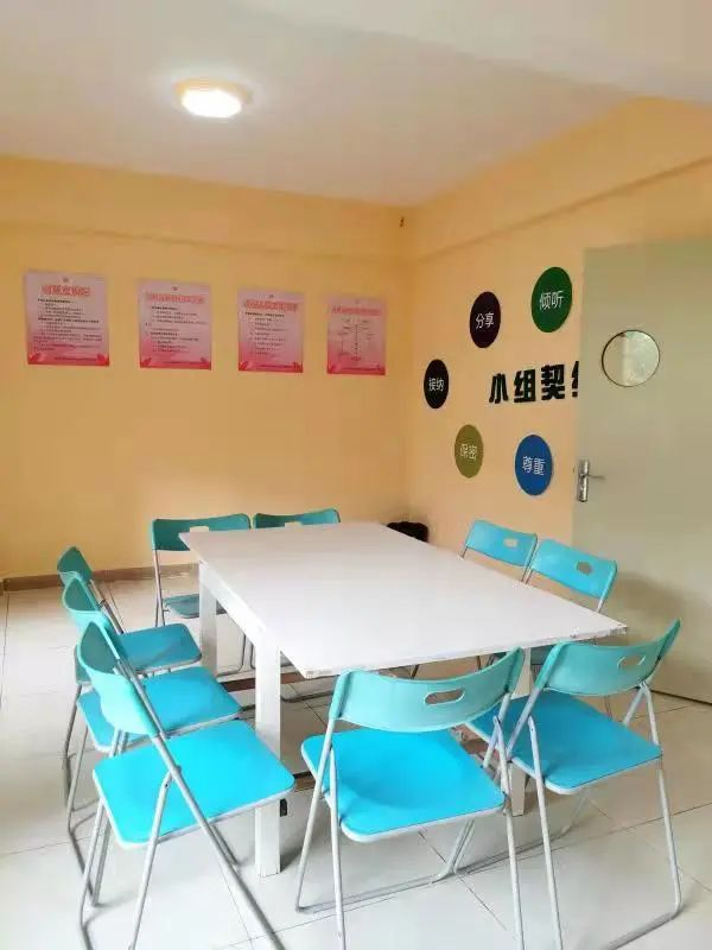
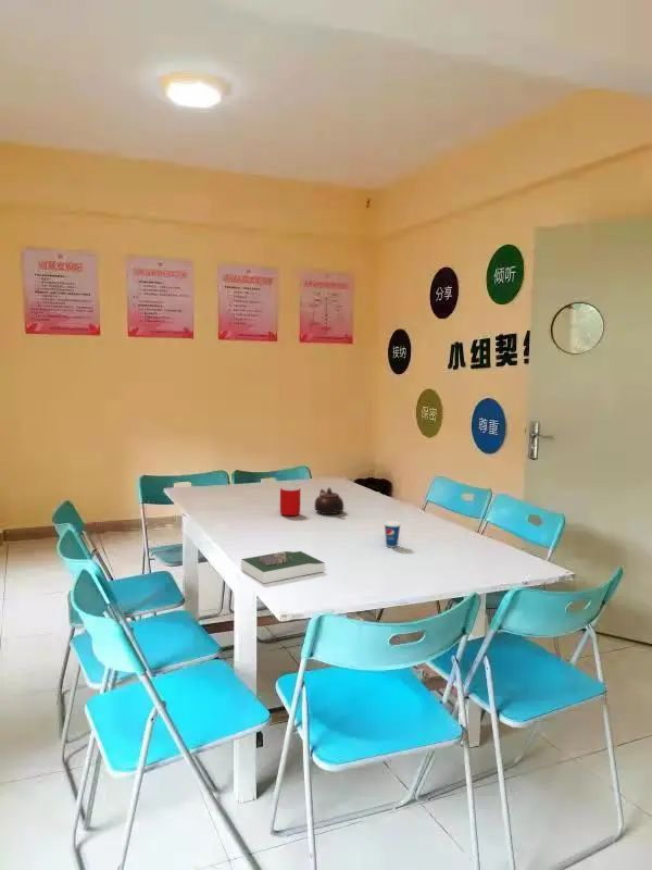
+ cup [279,486,301,517]
+ teapot [313,486,344,515]
+ book [240,550,326,584]
+ cup [383,509,402,548]
